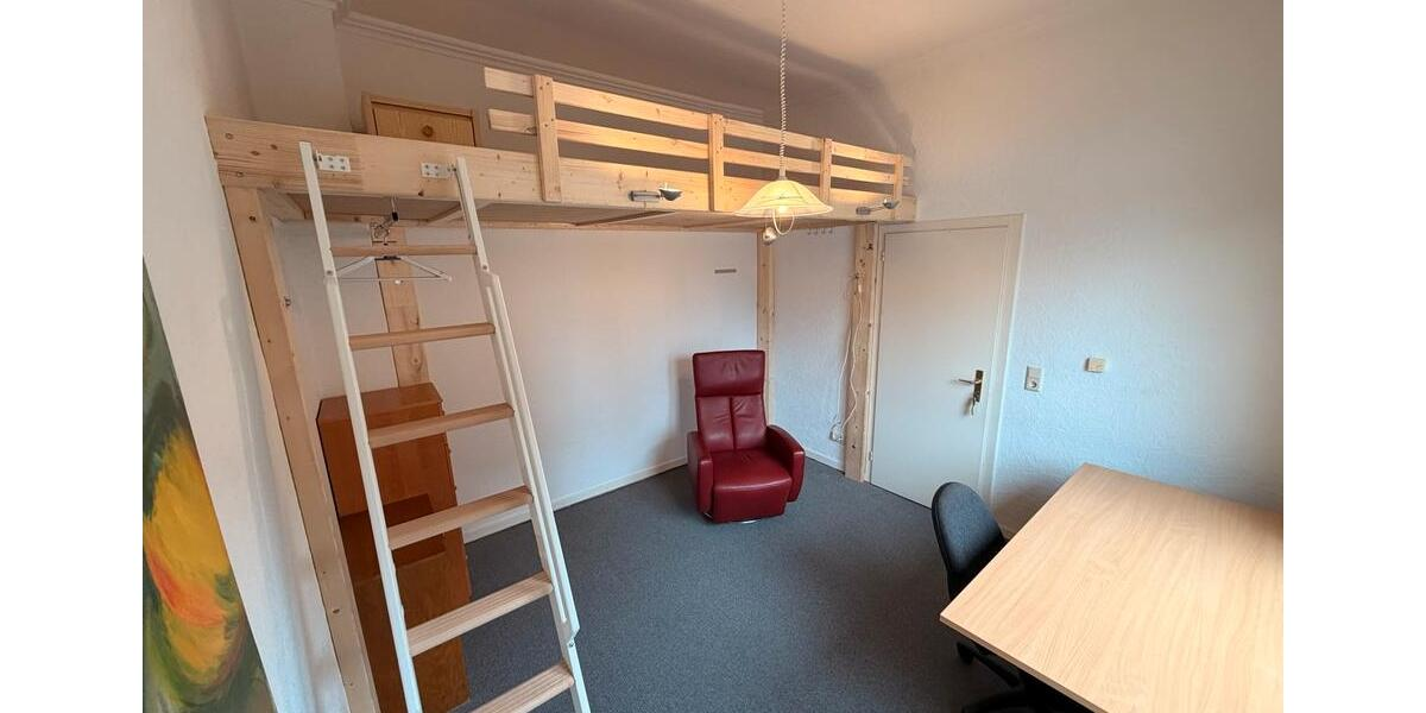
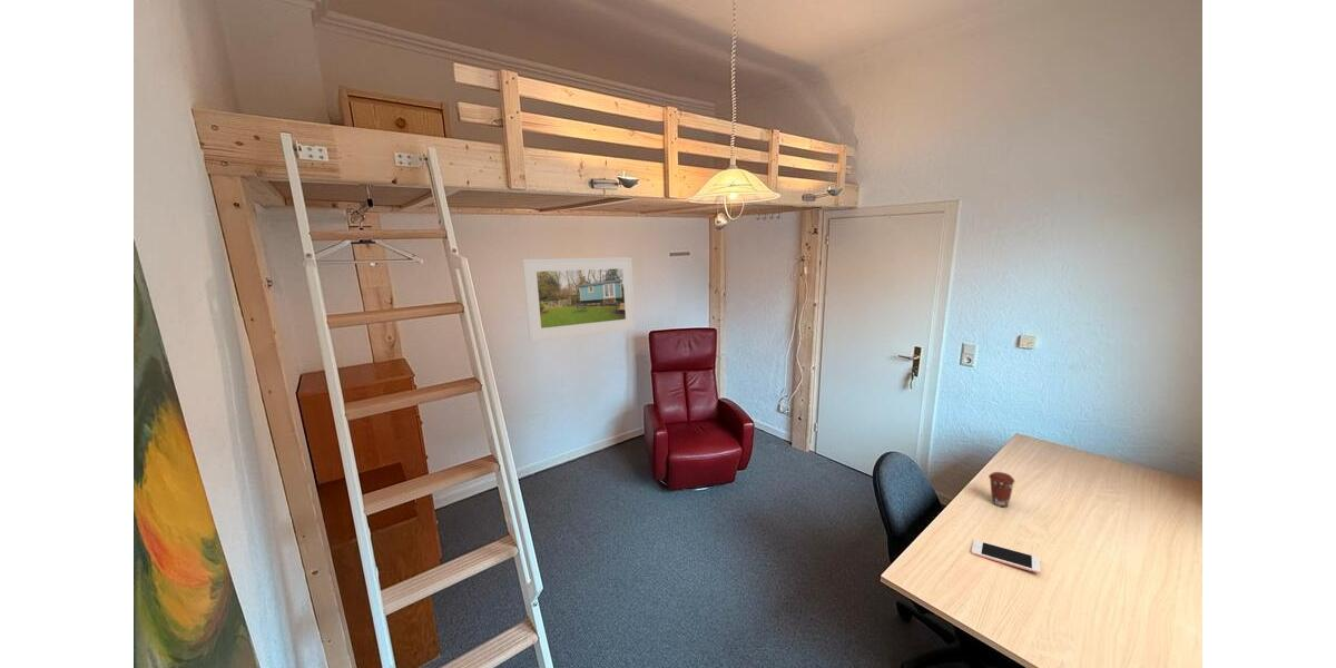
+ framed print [521,256,637,343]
+ cell phone [970,539,1041,574]
+ coffee cup [988,471,1016,508]
